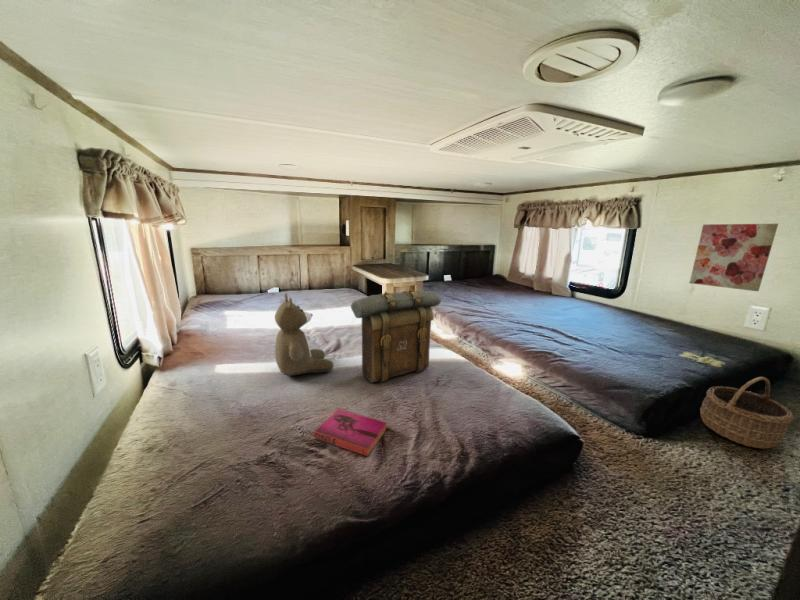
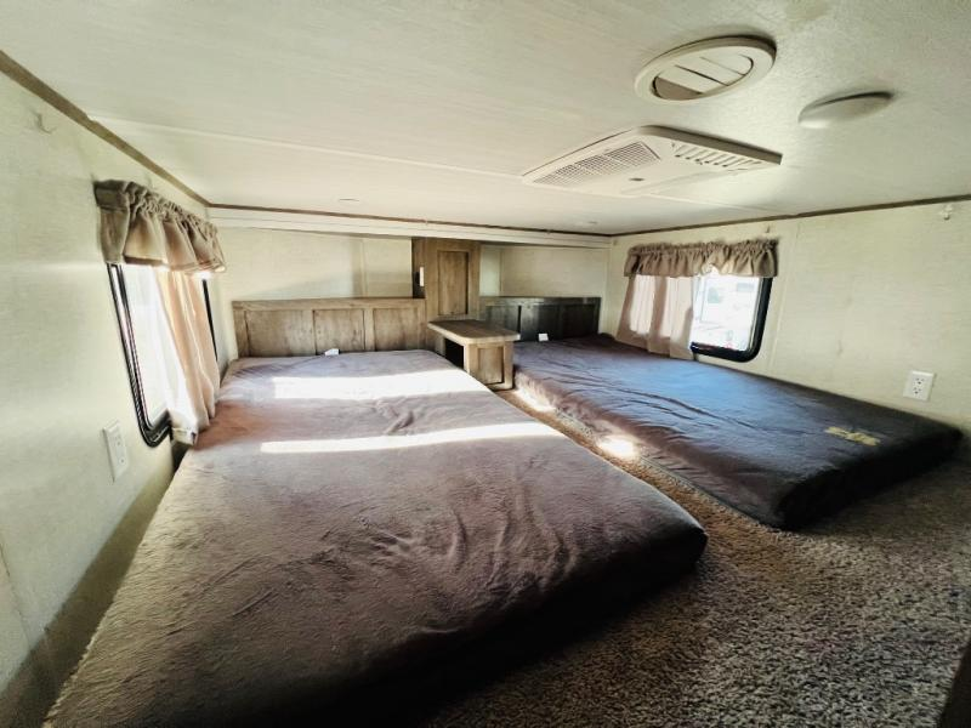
- hardback book [313,408,388,457]
- wicker basket [699,376,795,450]
- wall art [689,223,779,292]
- backpack [350,287,442,384]
- teddy bear [274,292,335,377]
